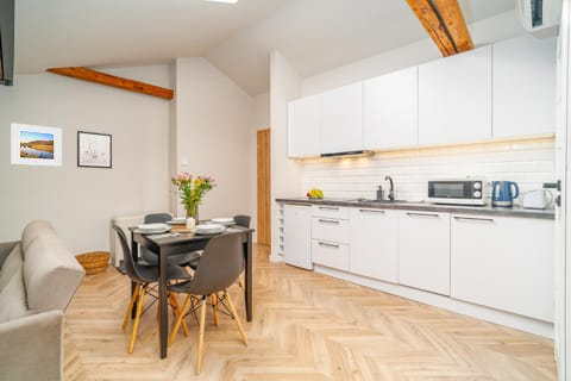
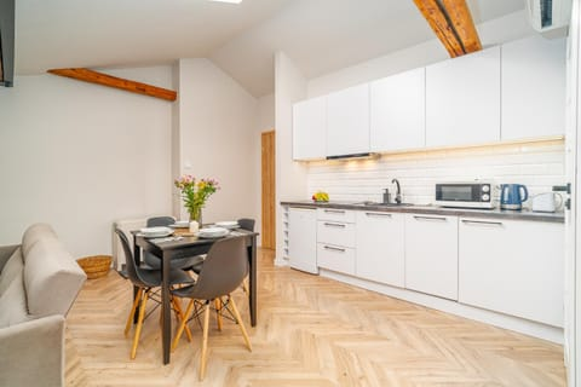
- wall art [76,130,113,170]
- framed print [10,121,63,167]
